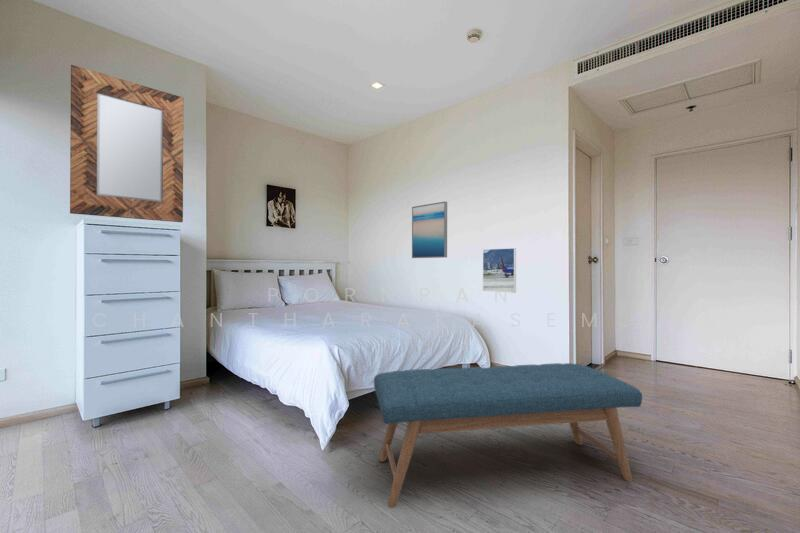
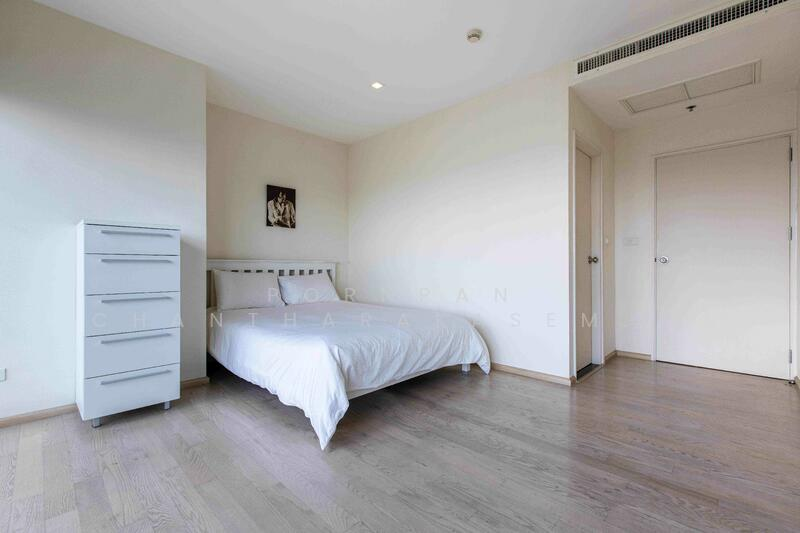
- bench [373,362,643,508]
- wall art [411,200,448,259]
- home mirror [69,64,184,223]
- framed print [482,247,517,294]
